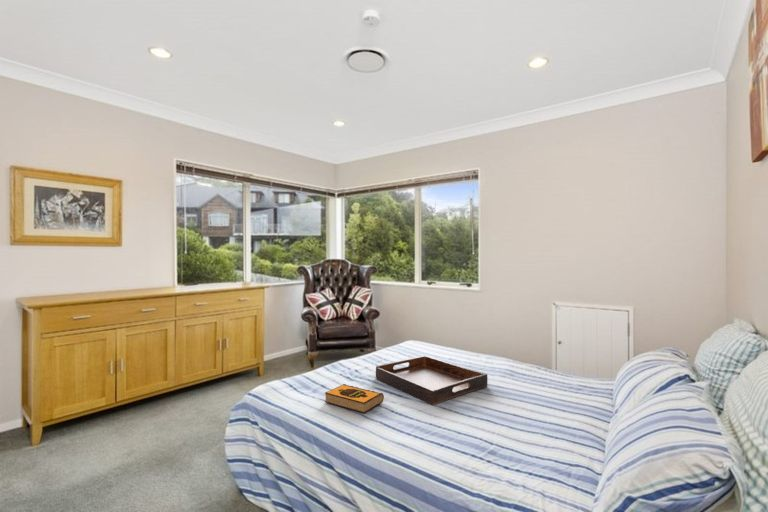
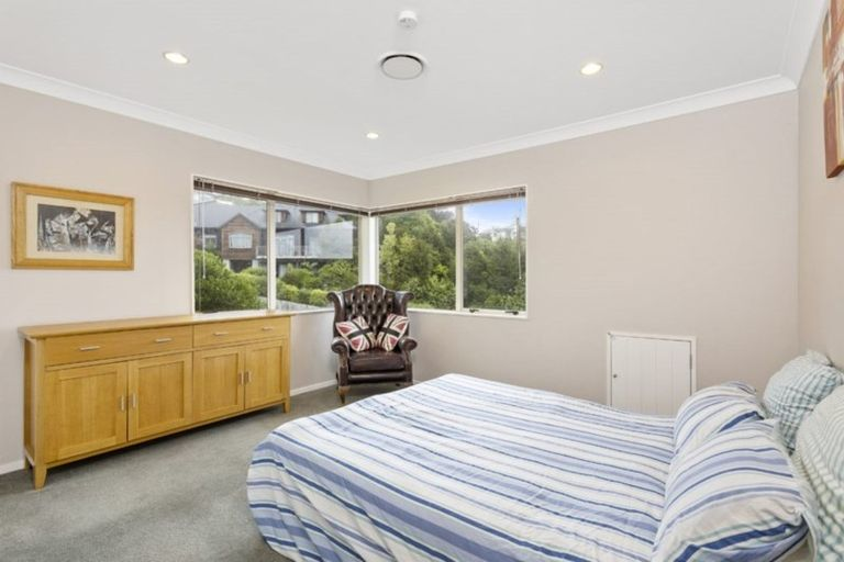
- hardback book [324,383,385,414]
- serving tray [375,355,488,406]
